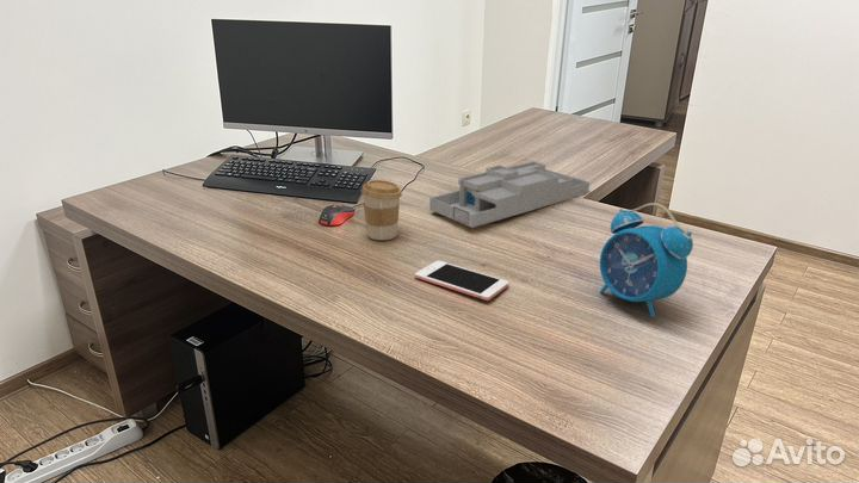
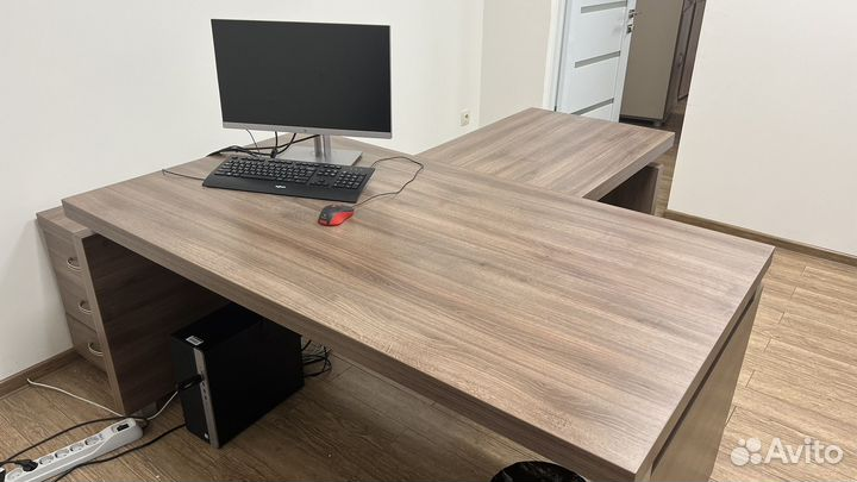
- alarm clock [599,202,694,318]
- cell phone [414,260,509,302]
- desk organizer [428,160,591,229]
- coffee cup [360,179,403,241]
